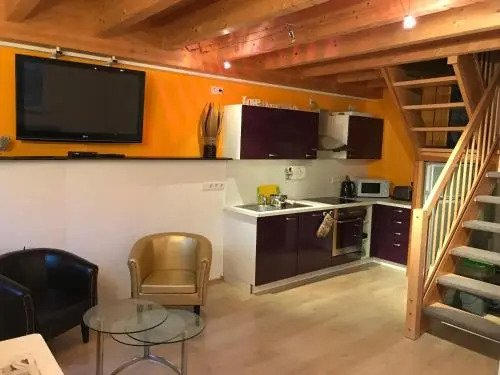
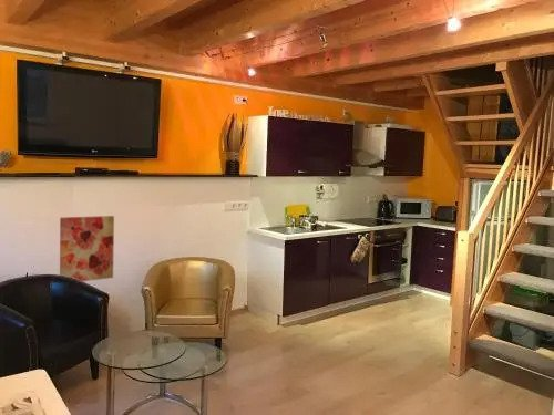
+ wall art [59,215,115,282]
